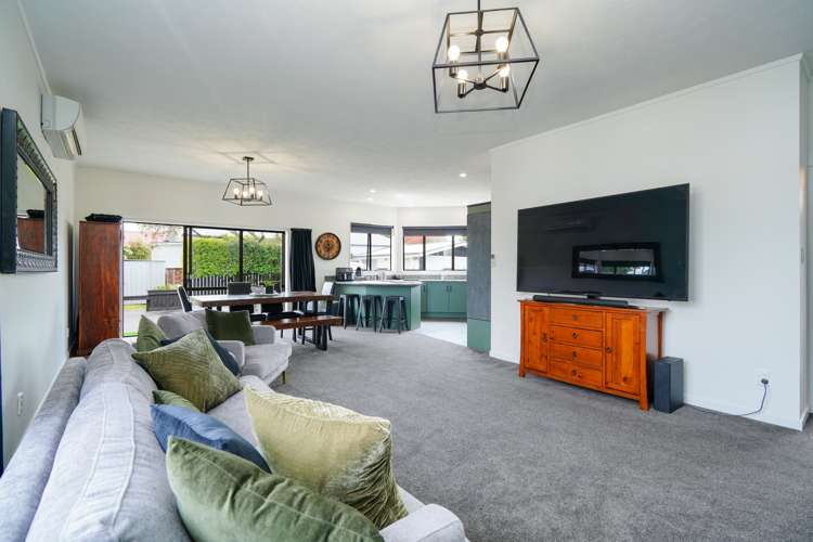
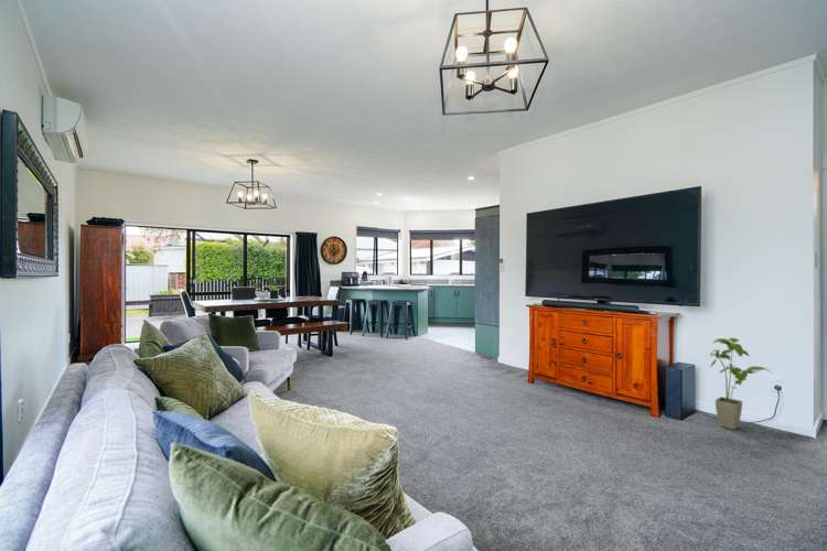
+ house plant [709,337,771,431]
